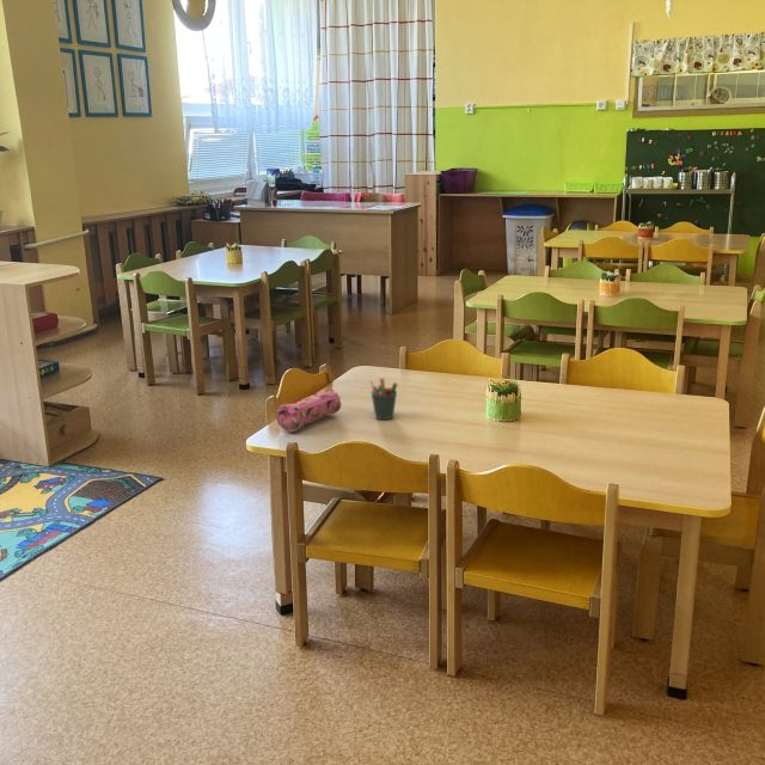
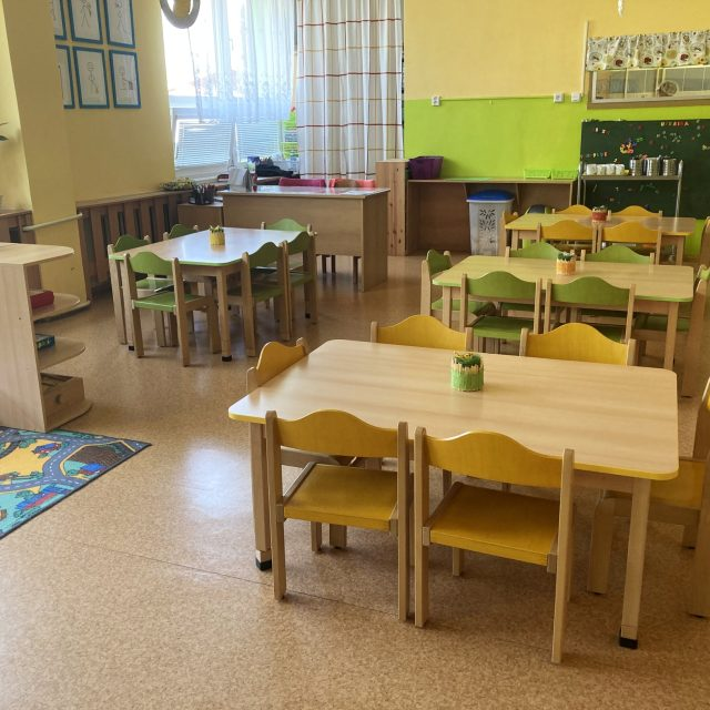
- pencil case [275,387,342,434]
- pen holder [368,377,399,421]
